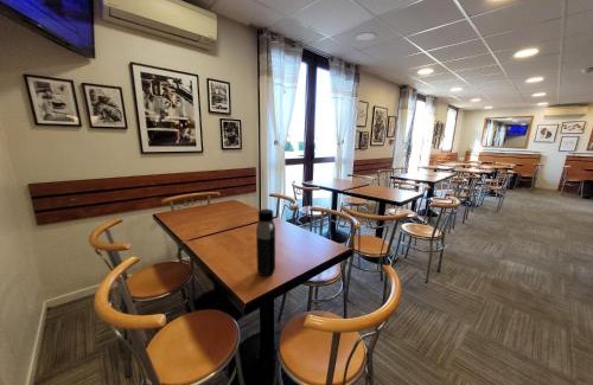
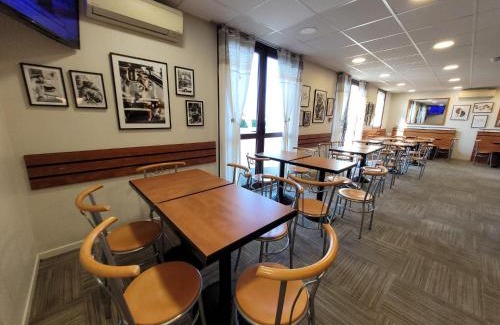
- water bottle [255,208,276,277]
